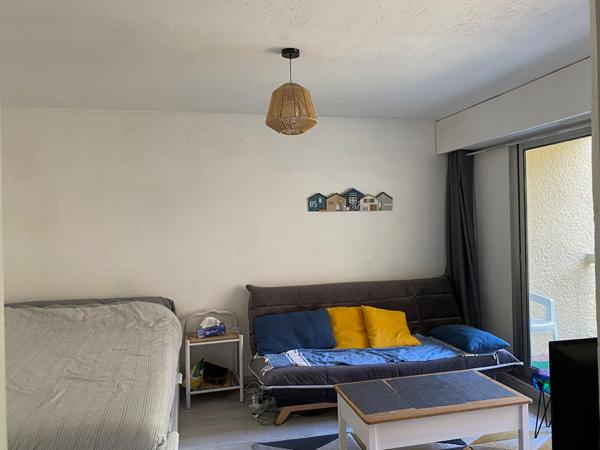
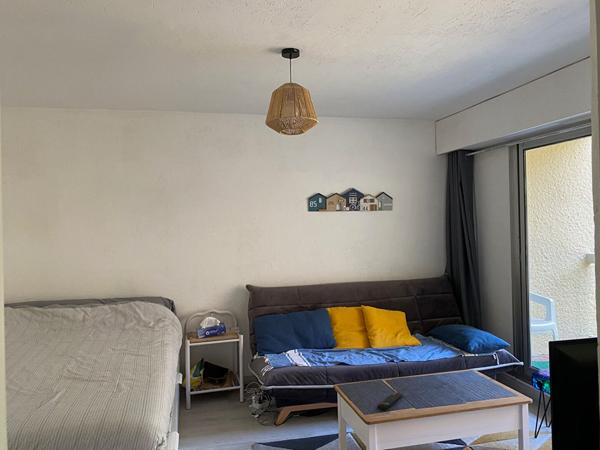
+ remote control [376,392,404,411]
